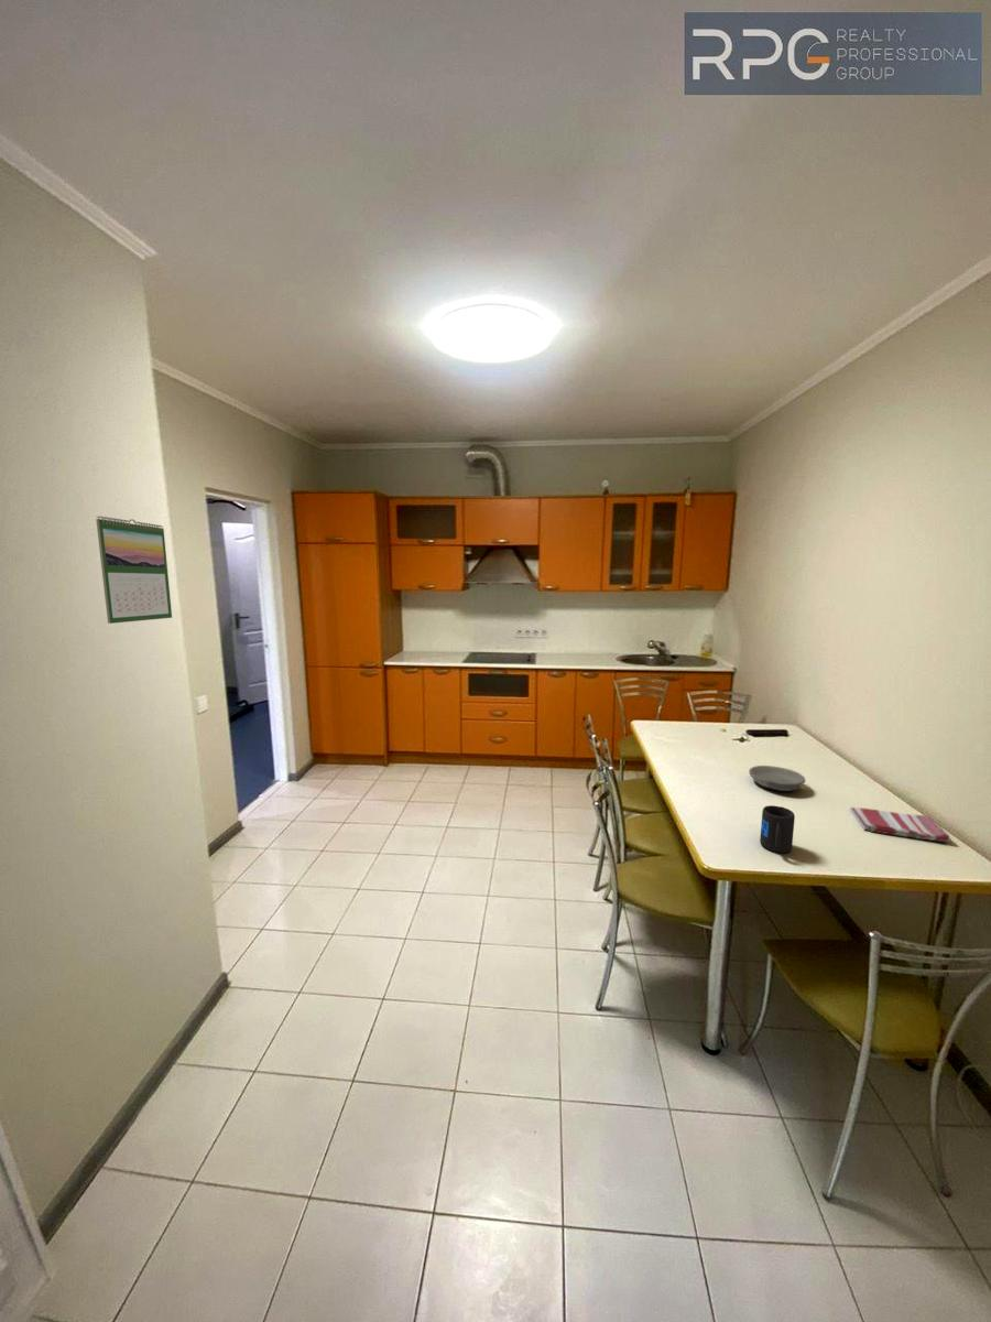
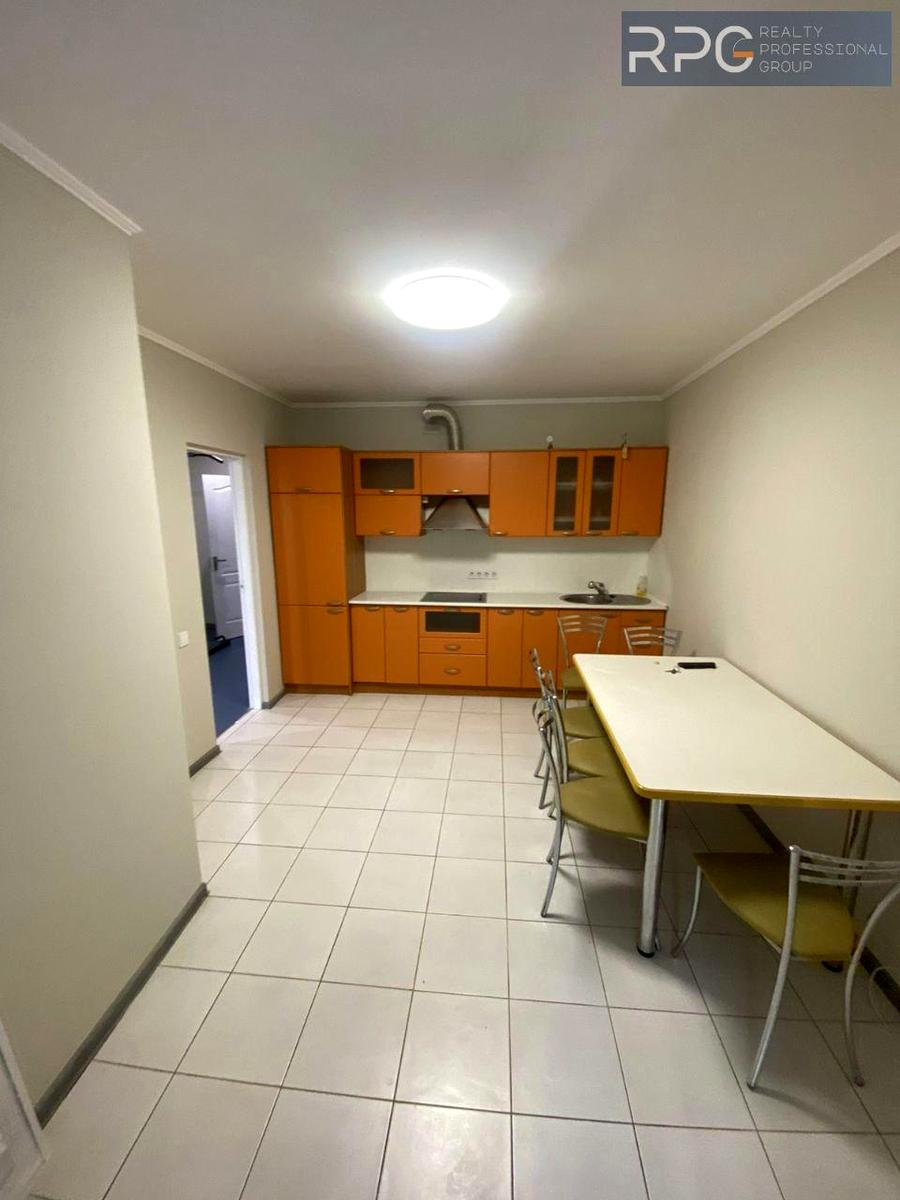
- mug [759,804,796,854]
- calendar [95,516,173,625]
- bowl [748,765,806,792]
- dish towel [849,806,950,844]
